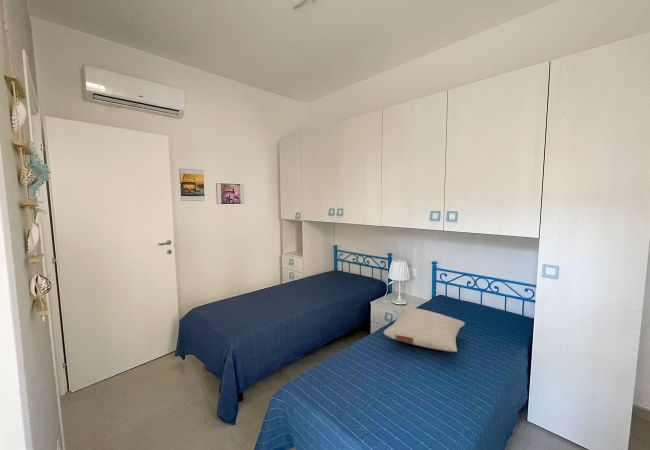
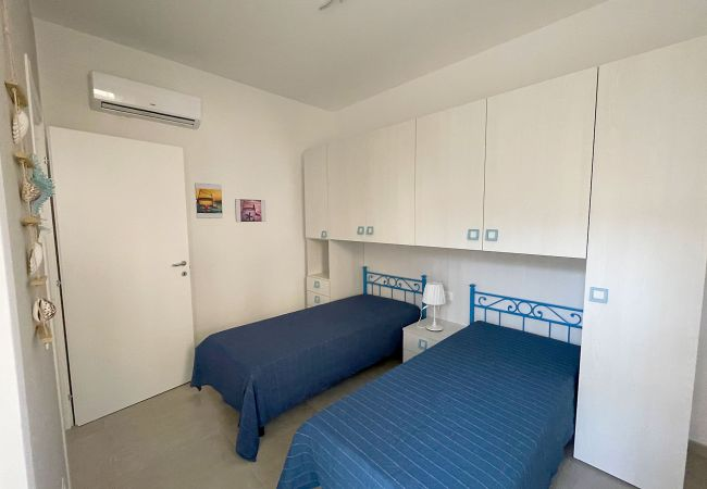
- pillow [383,307,466,353]
